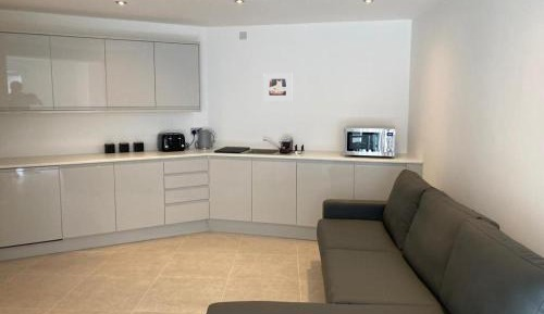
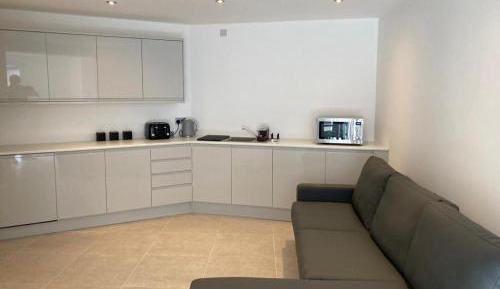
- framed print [262,72,293,102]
